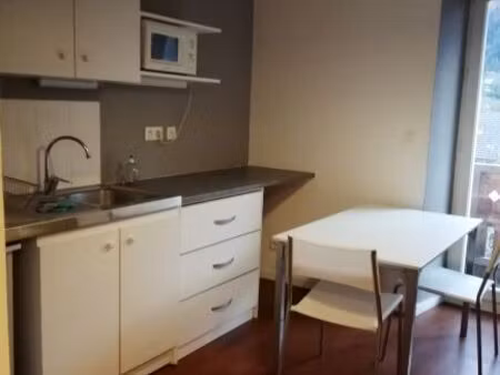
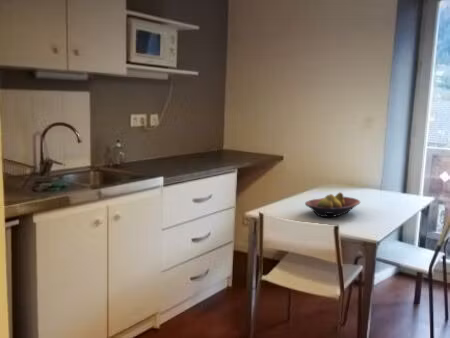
+ fruit bowl [304,191,361,218]
